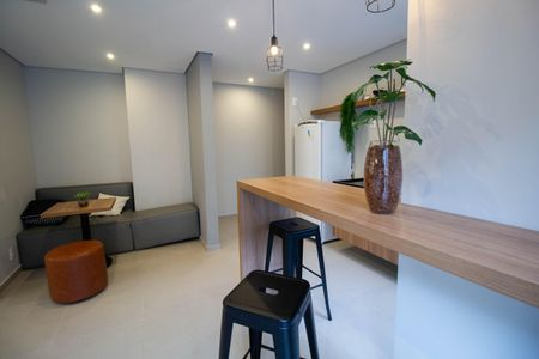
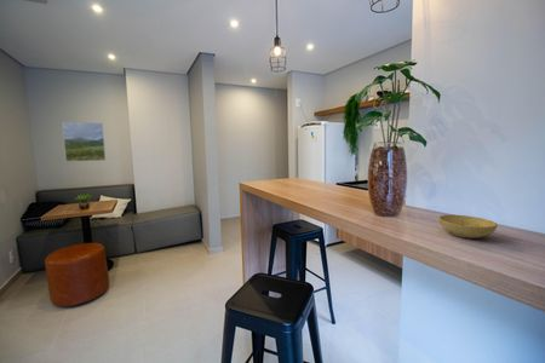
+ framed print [61,121,107,162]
+ bowl [437,214,499,240]
